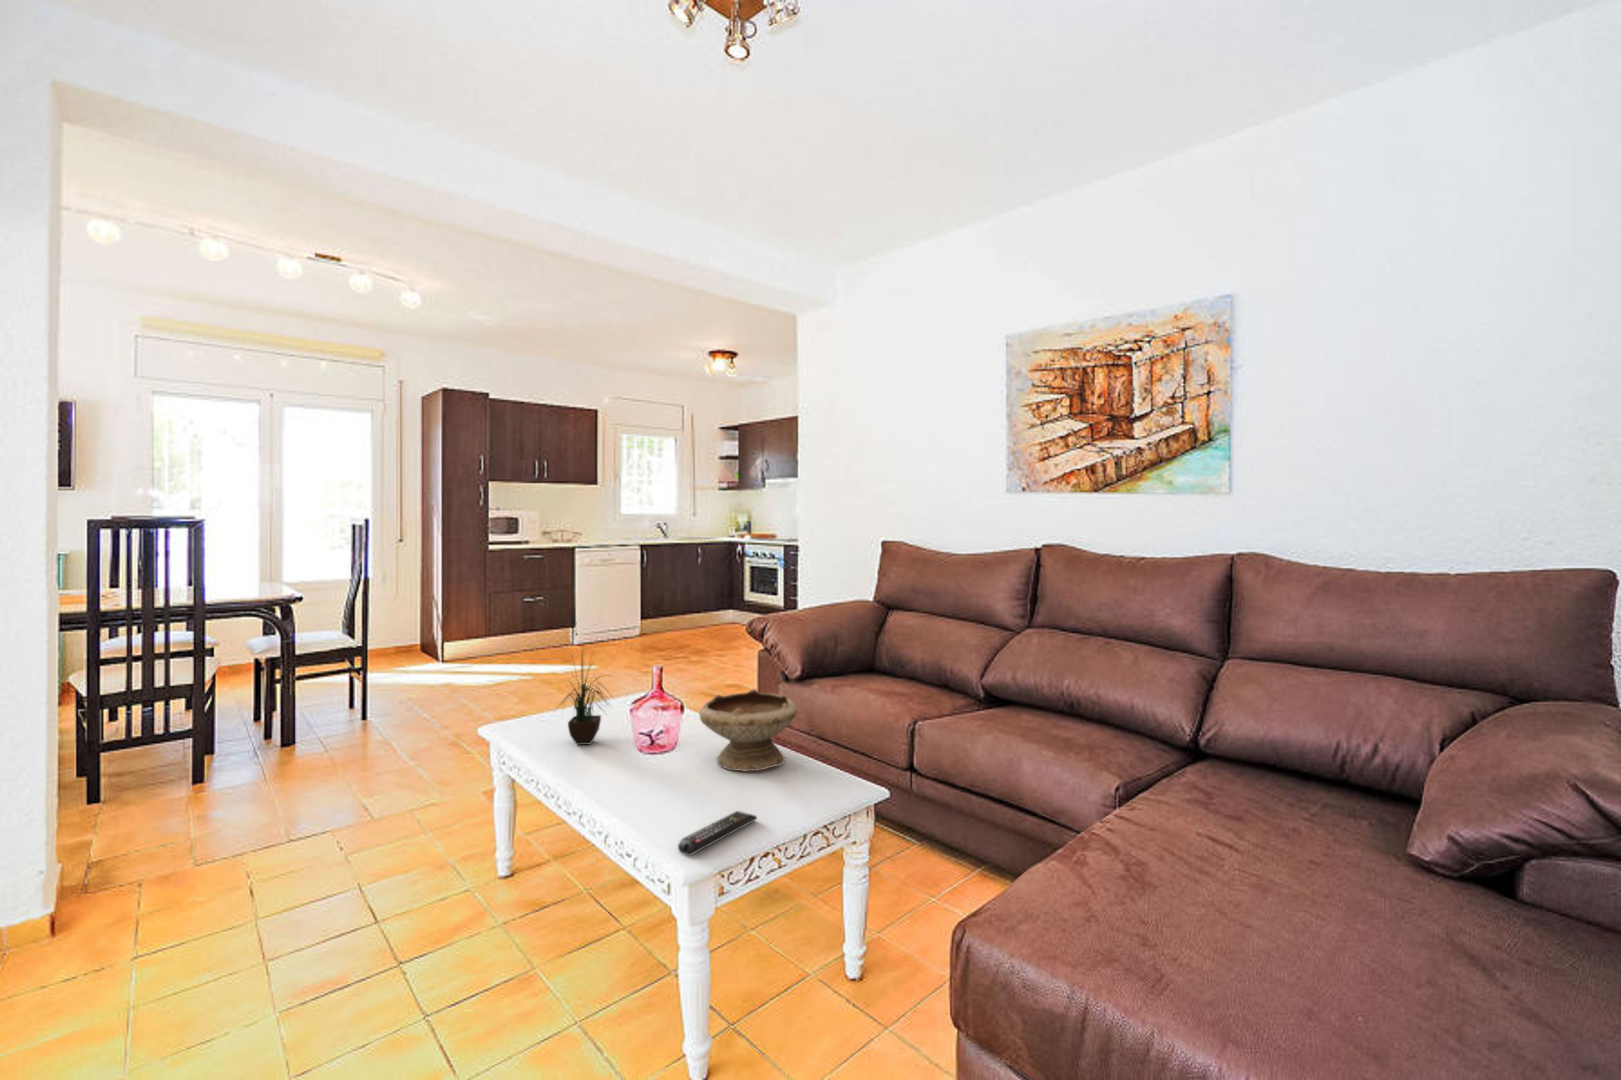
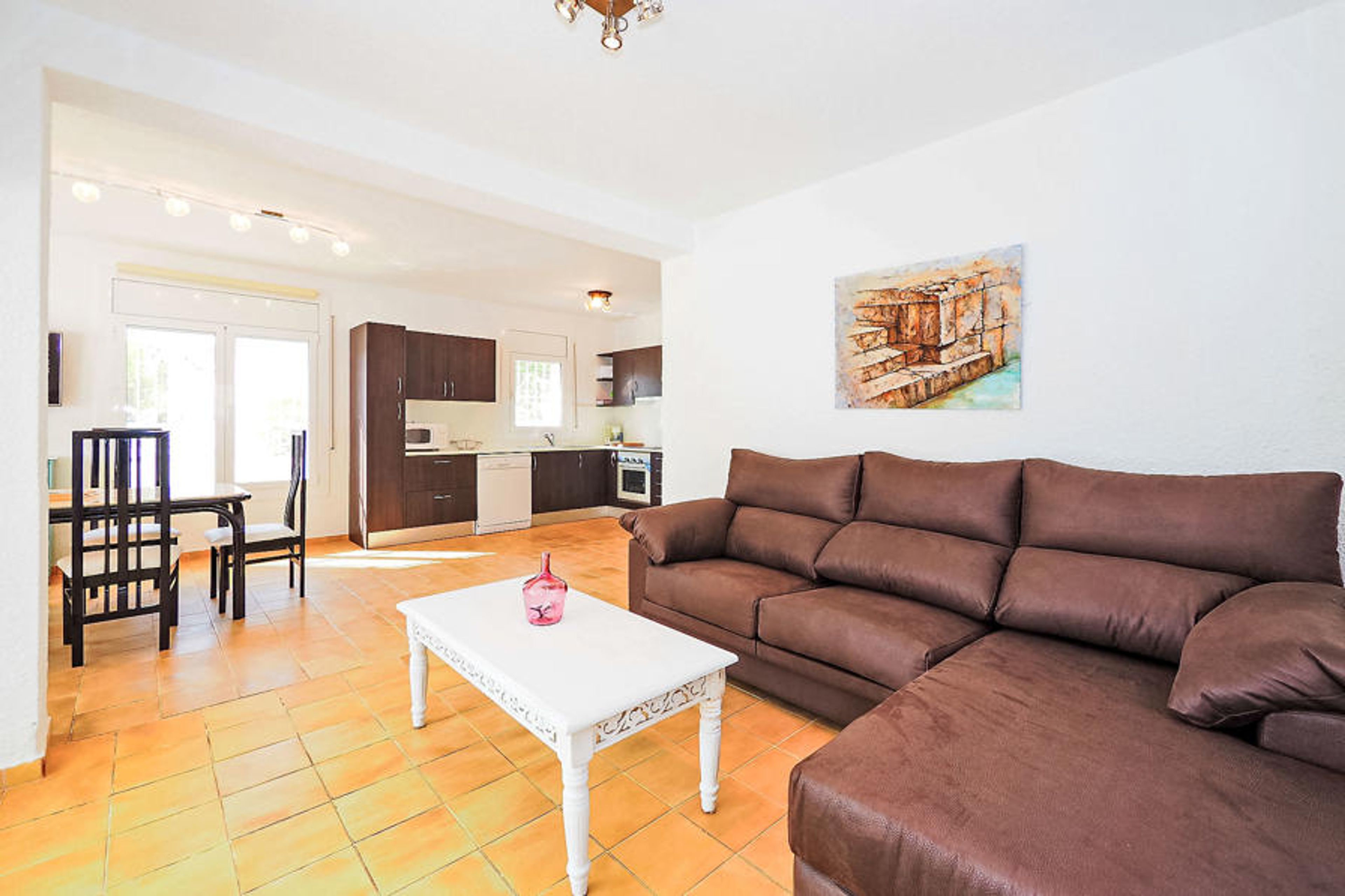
- potted plant [553,642,615,745]
- remote control [677,810,758,856]
- bowl [699,688,798,771]
